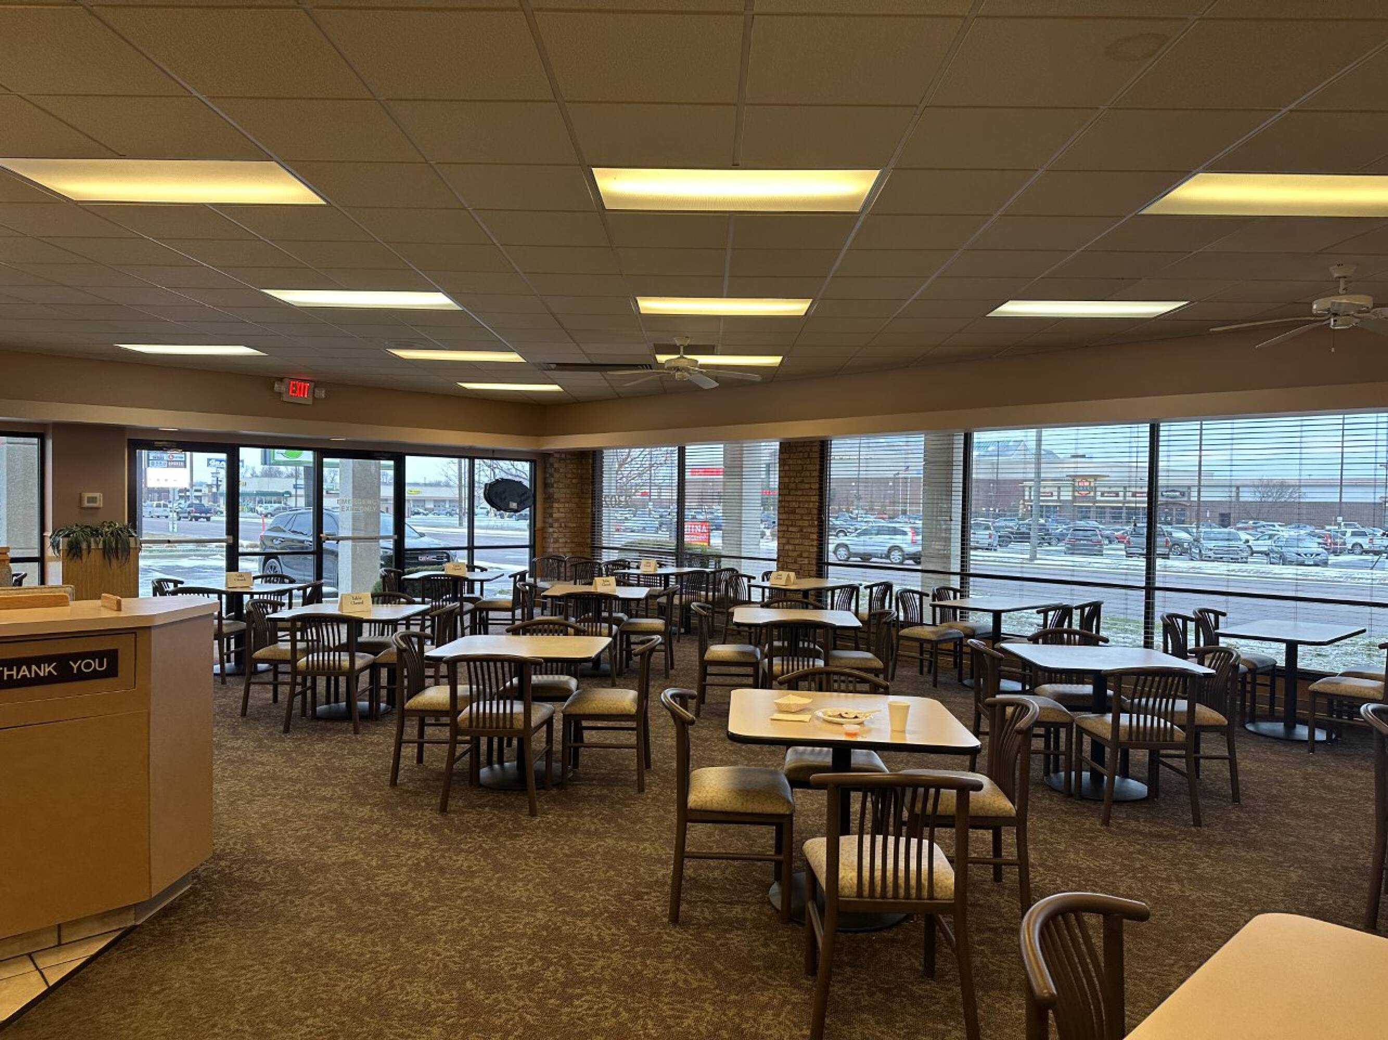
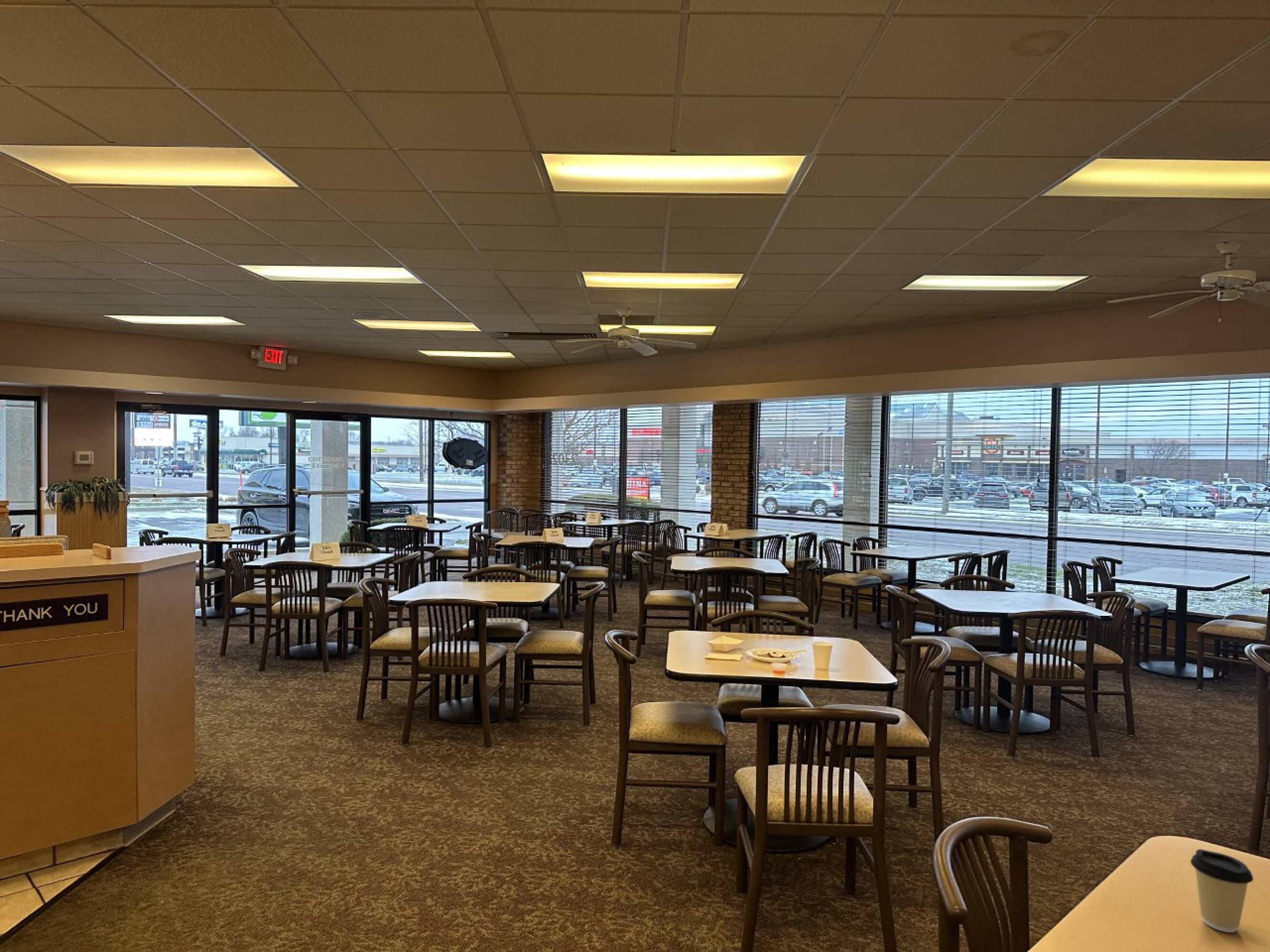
+ coffee cup [1190,849,1254,933]
